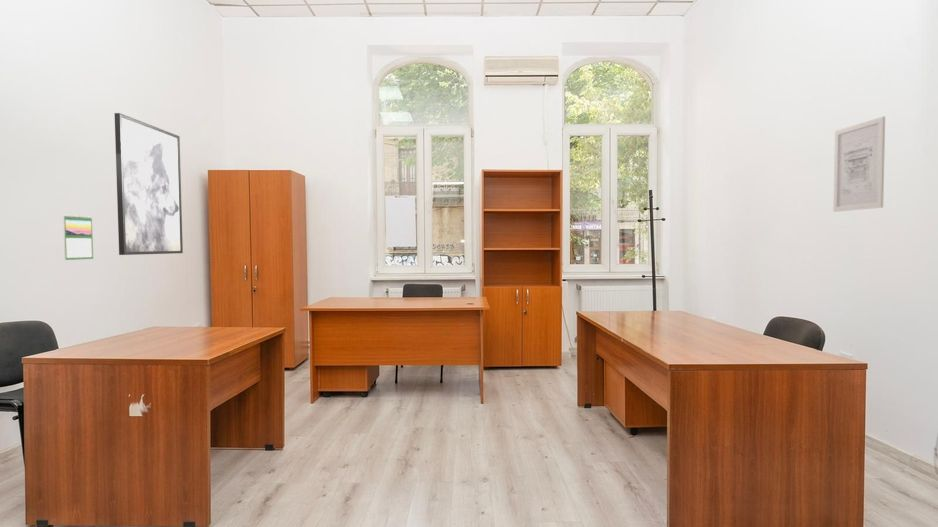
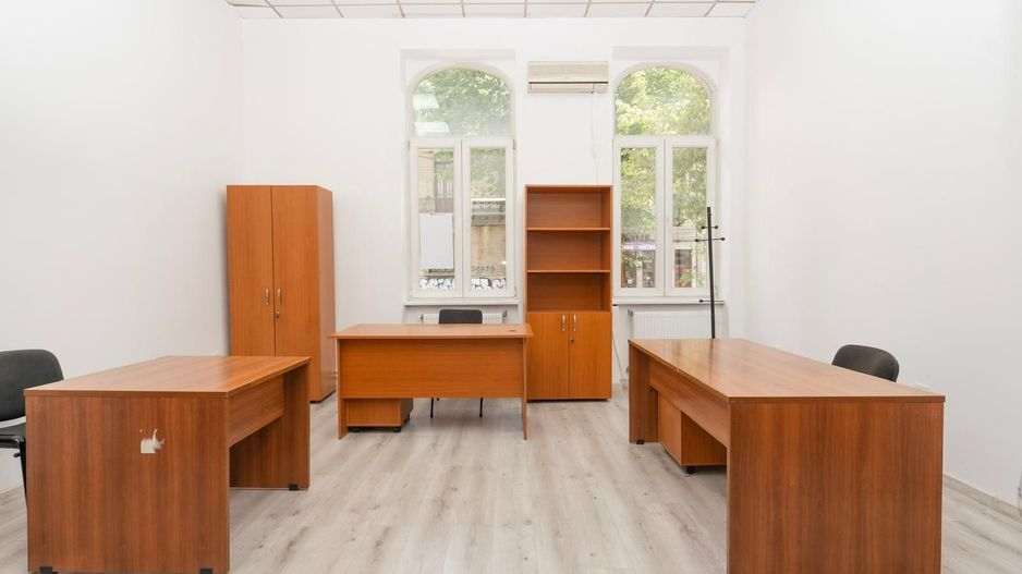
- wall art [114,112,184,256]
- wall art [832,116,886,213]
- calendar [62,214,94,261]
